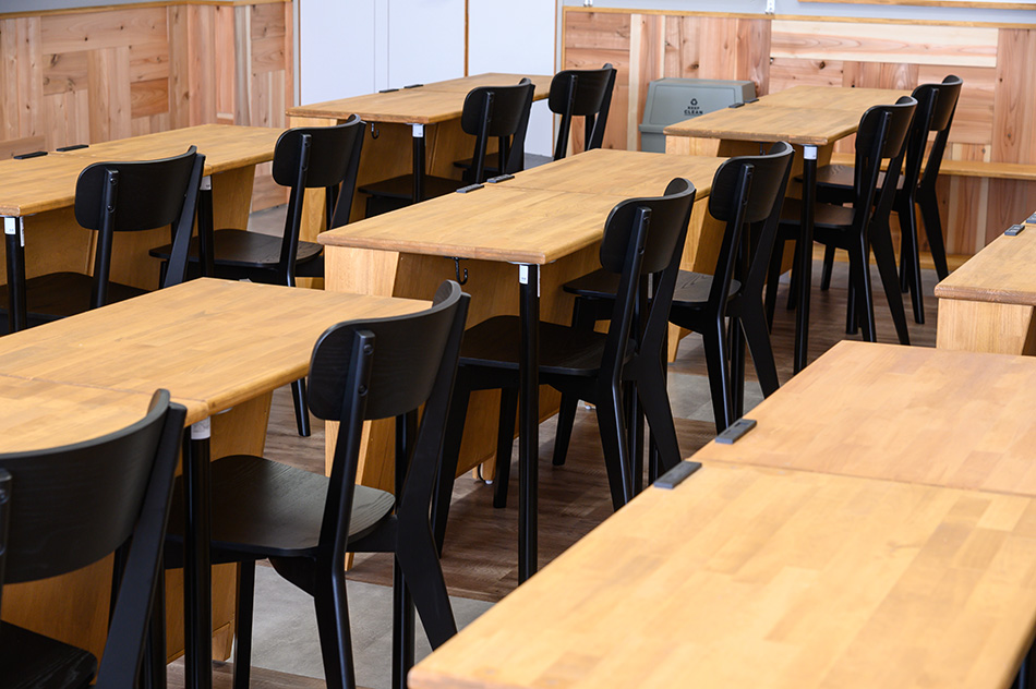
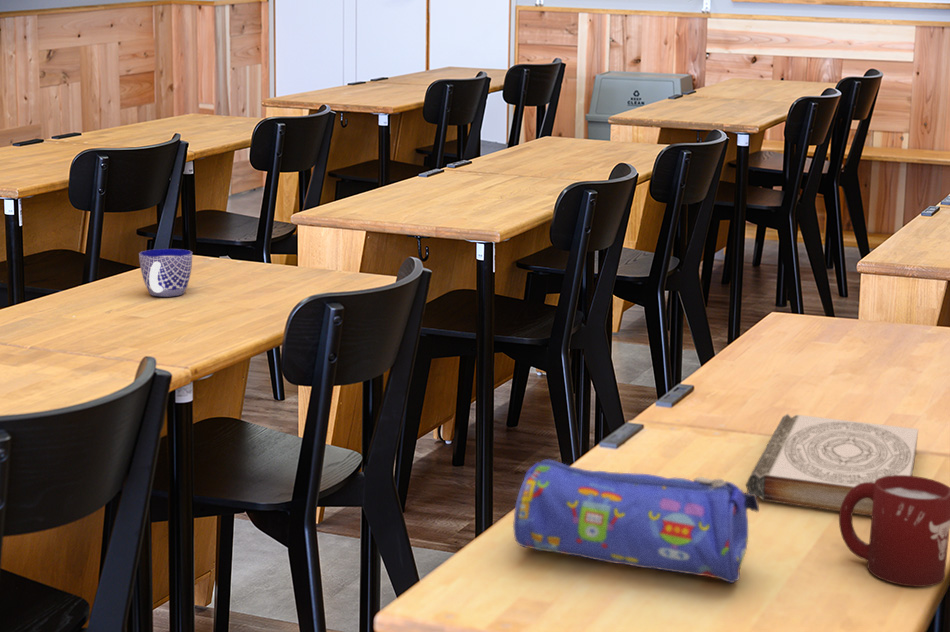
+ cup [838,475,950,588]
+ pencil case [512,458,760,584]
+ book [745,413,919,517]
+ cup [138,248,193,298]
